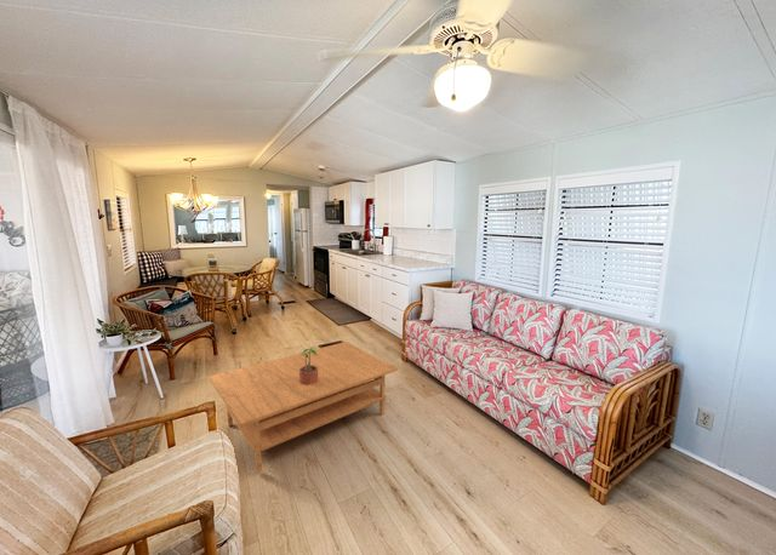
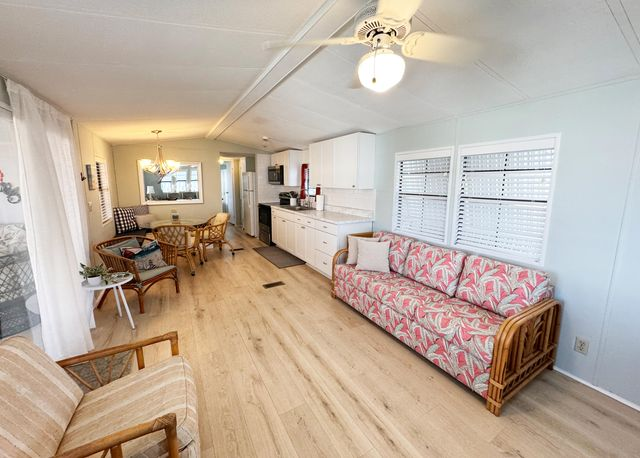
- coffee table [207,341,399,474]
- potted plant [299,345,319,385]
